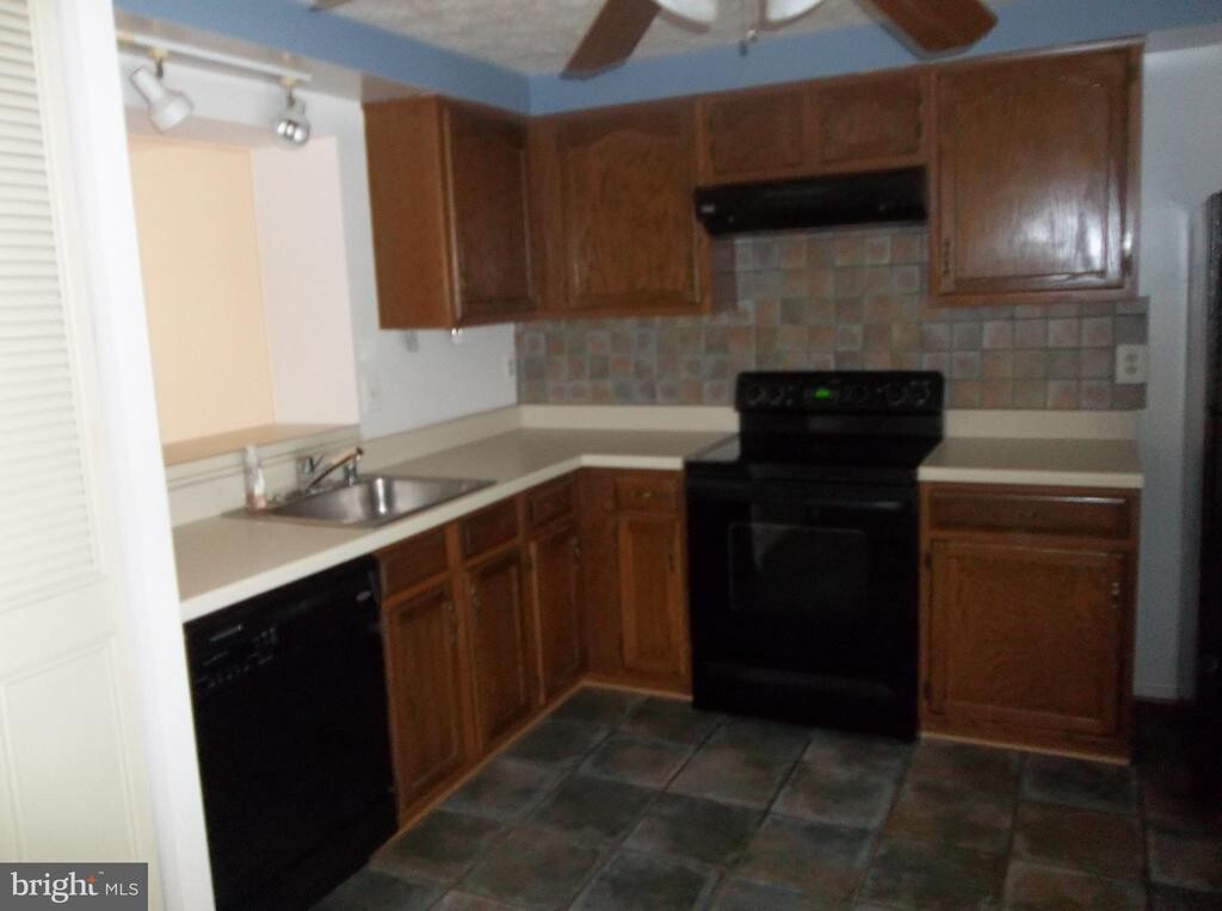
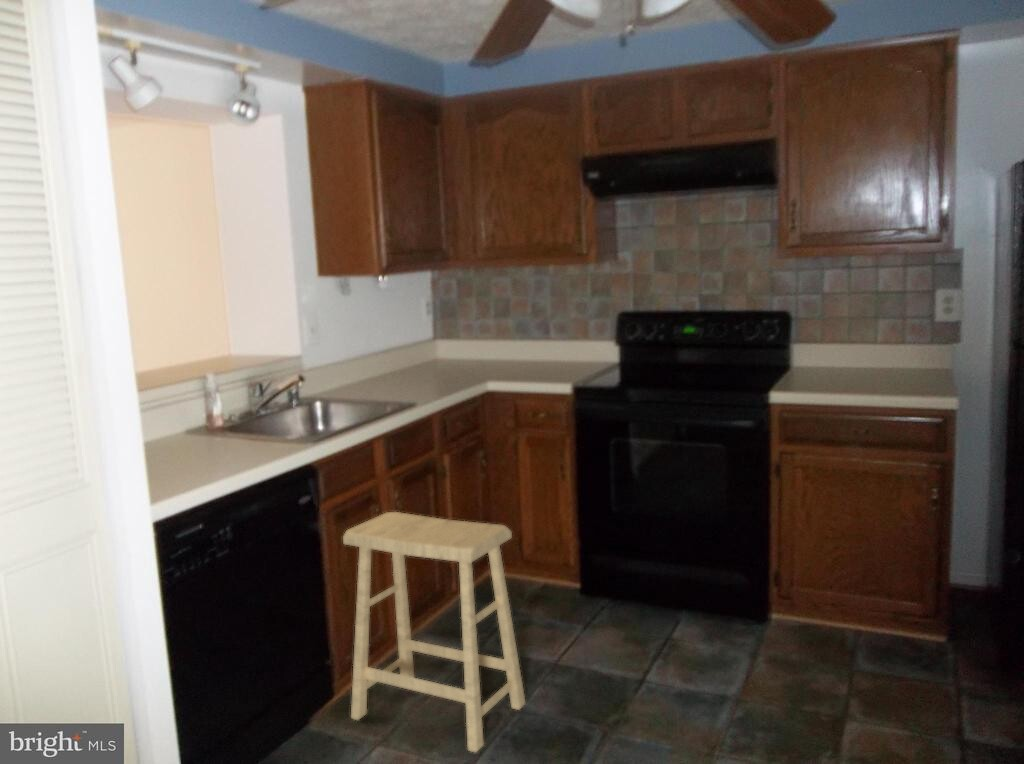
+ stool [342,511,527,754]
